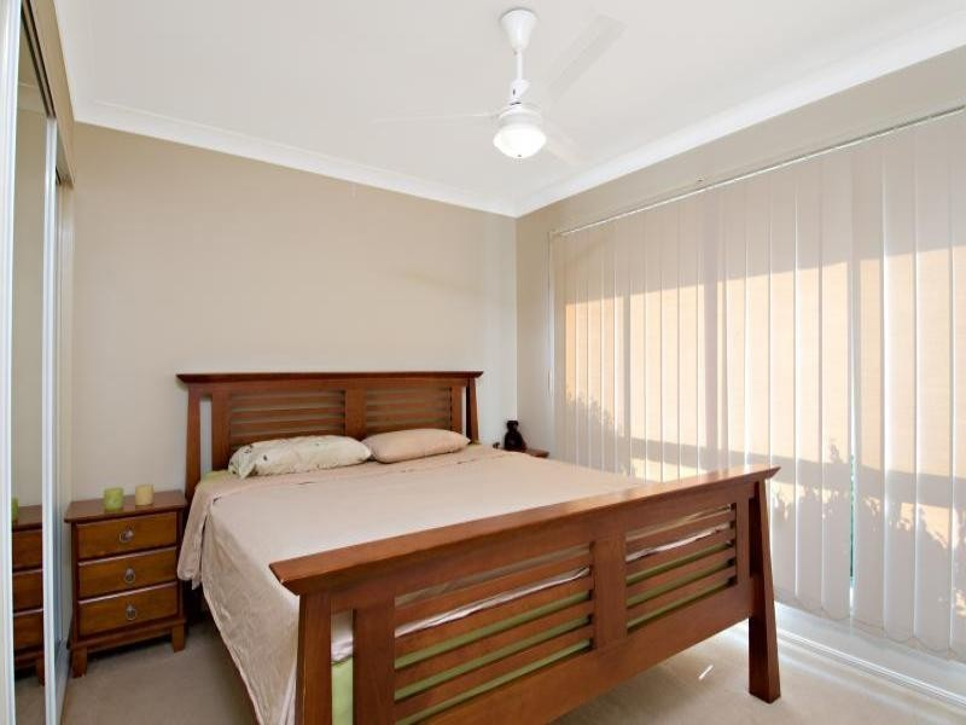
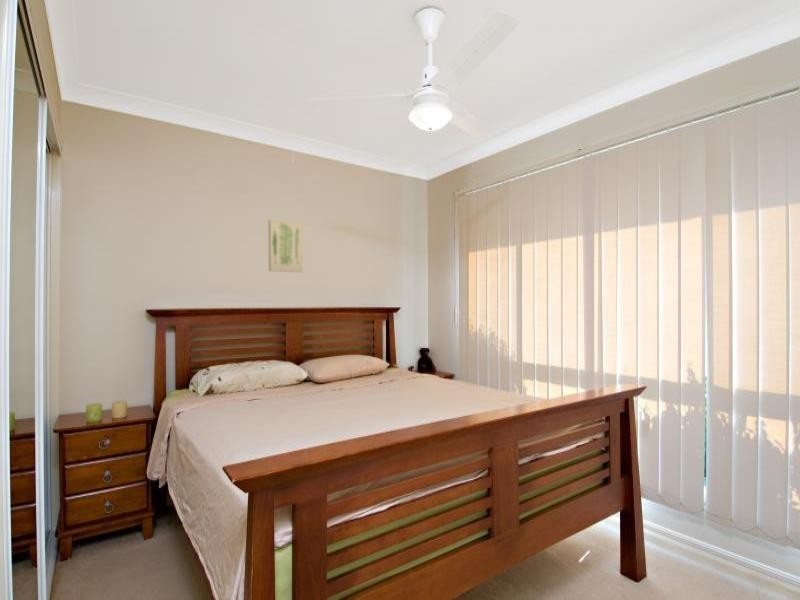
+ wall art [268,219,304,273]
